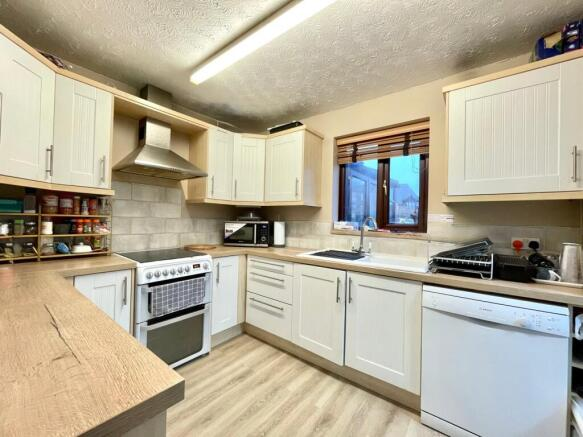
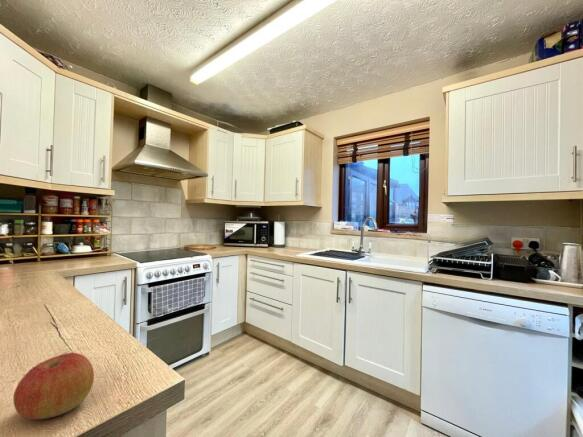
+ apple [13,352,95,420]
